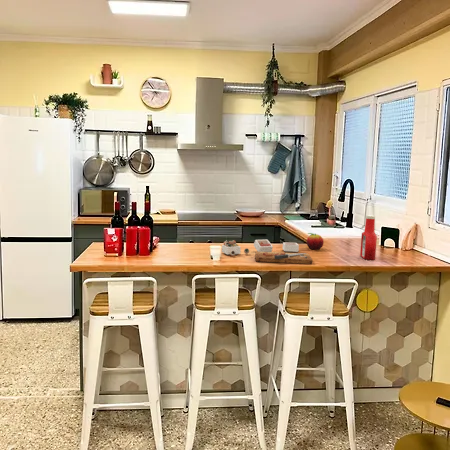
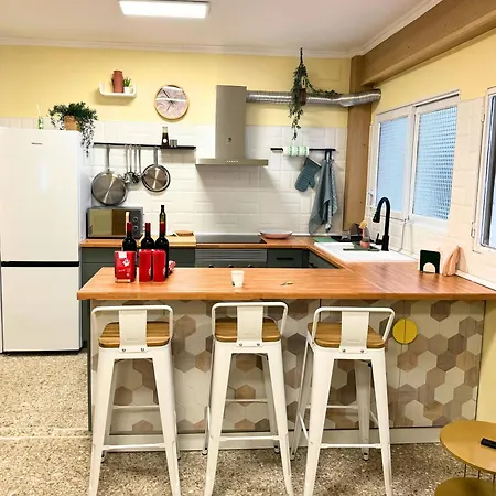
- soap bottle [359,214,378,261]
- cutting board [221,239,314,265]
- fruit [306,232,324,251]
